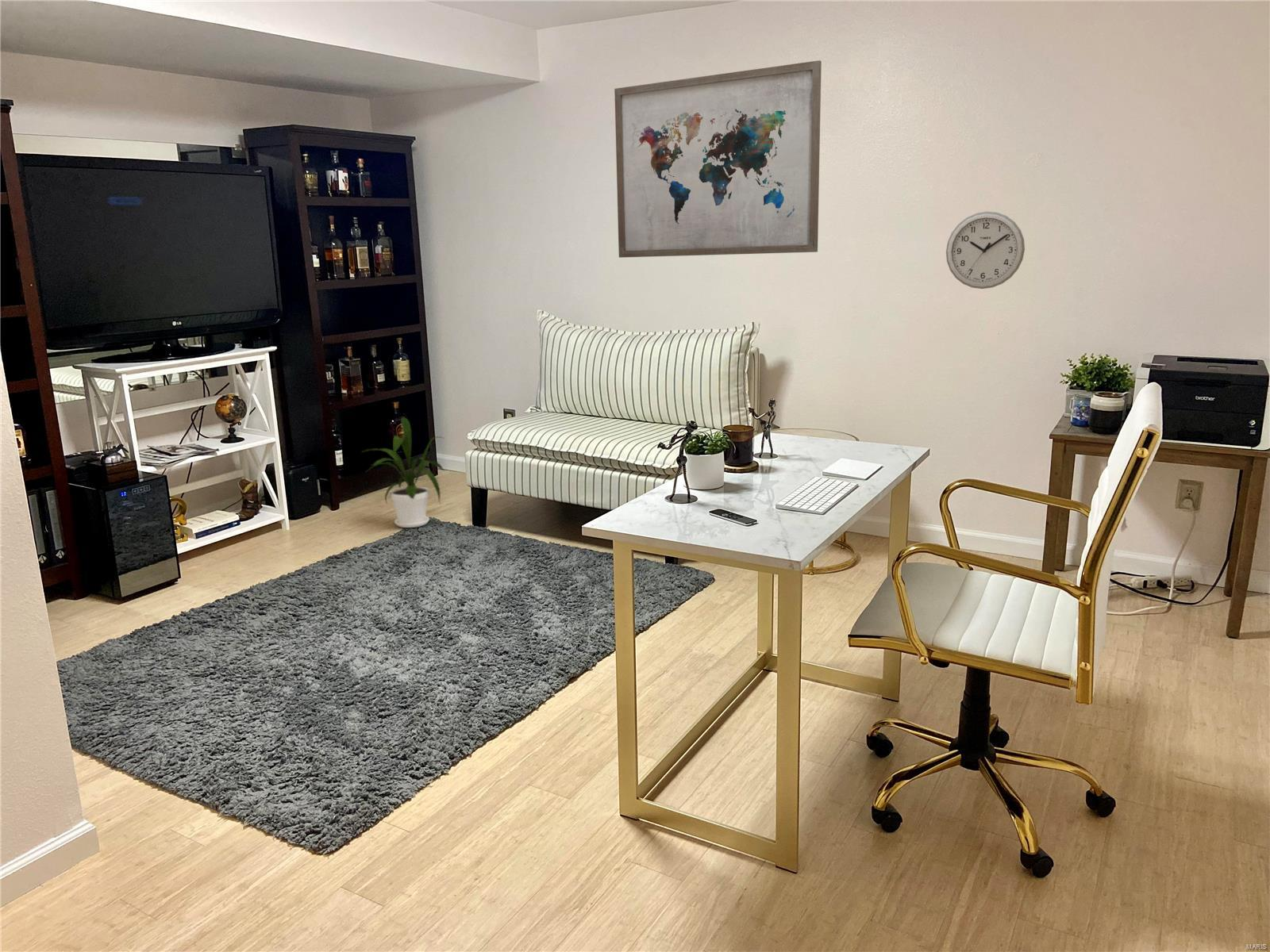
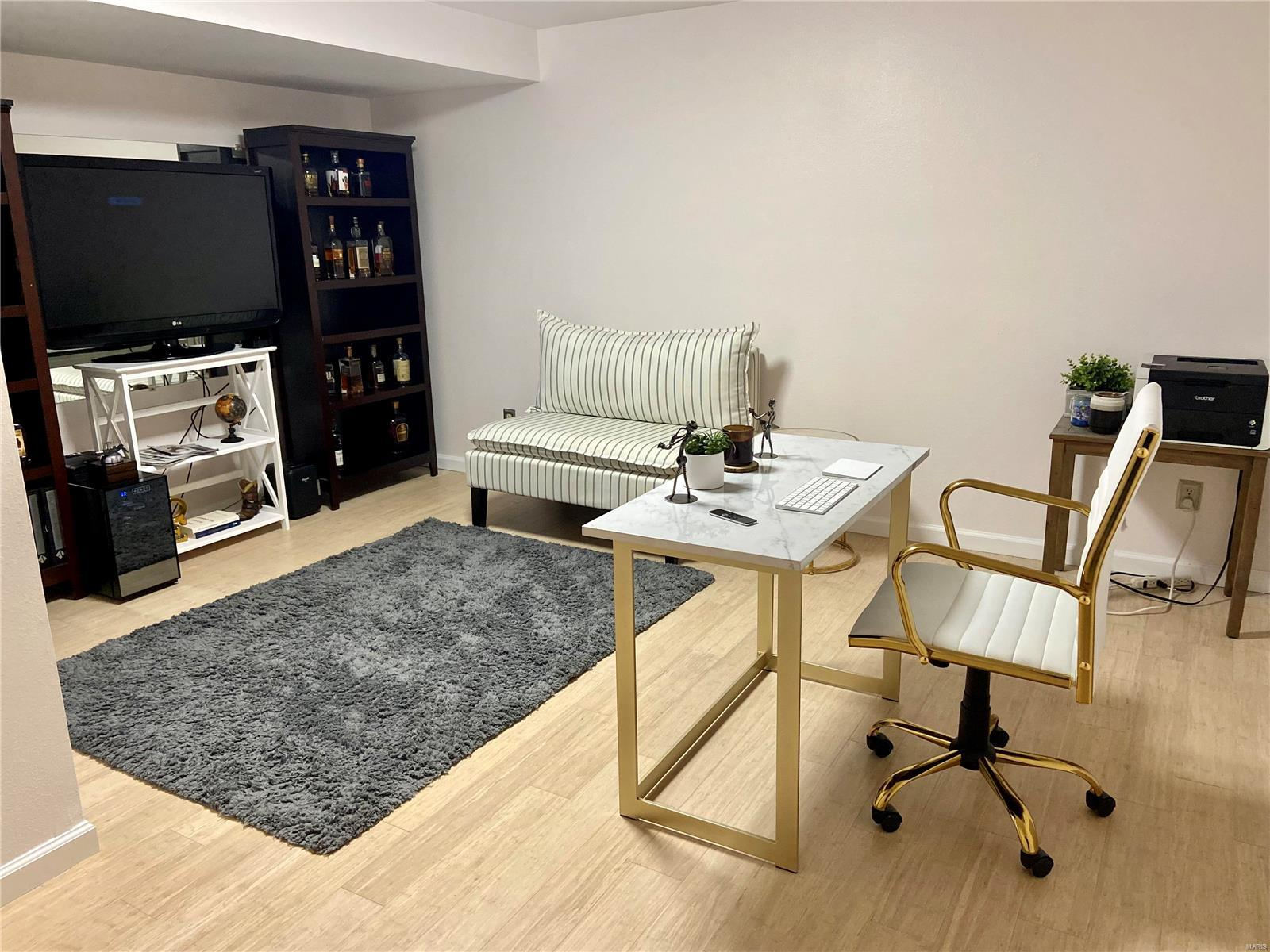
- wall clock [945,211,1026,290]
- wall art [614,59,822,259]
- house plant [360,416,445,528]
